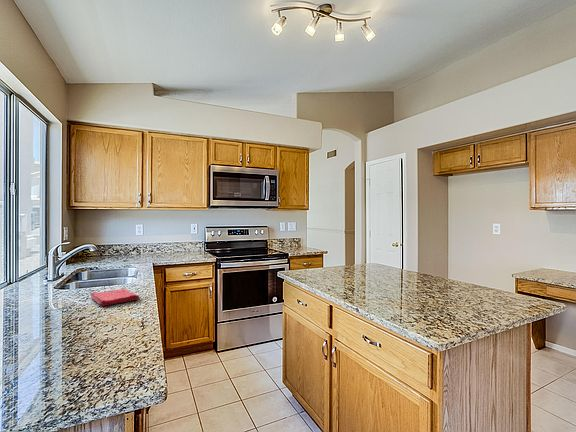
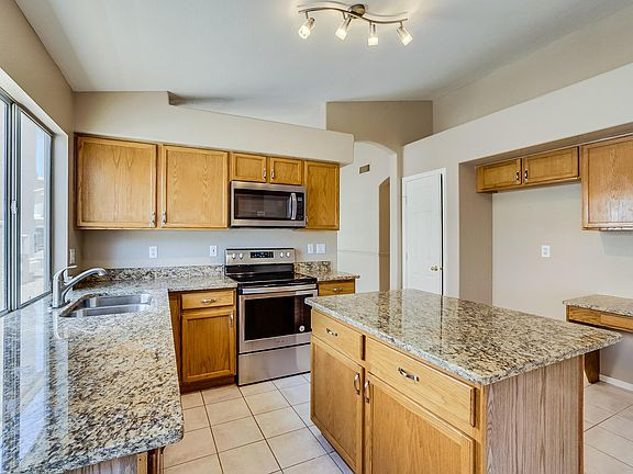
- dish towel [90,288,140,307]
